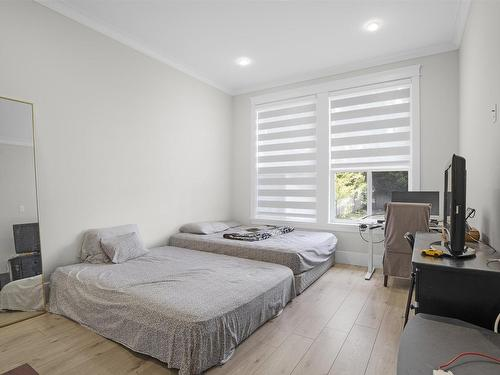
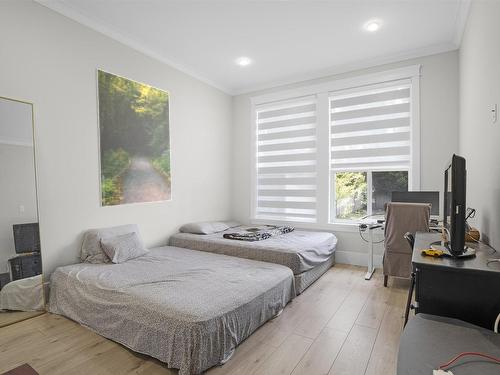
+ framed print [94,68,173,208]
